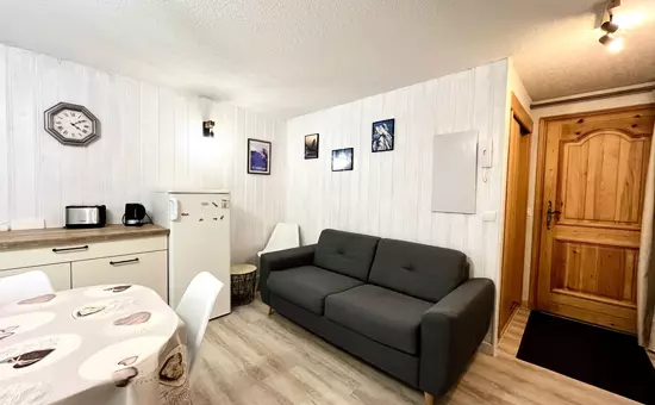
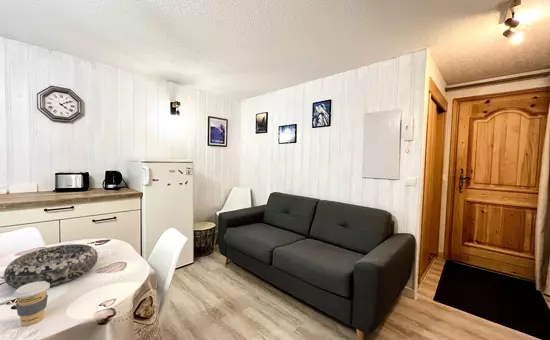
+ coffee cup [12,281,51,327]
+ decorative bowl [3,243,99,289]
